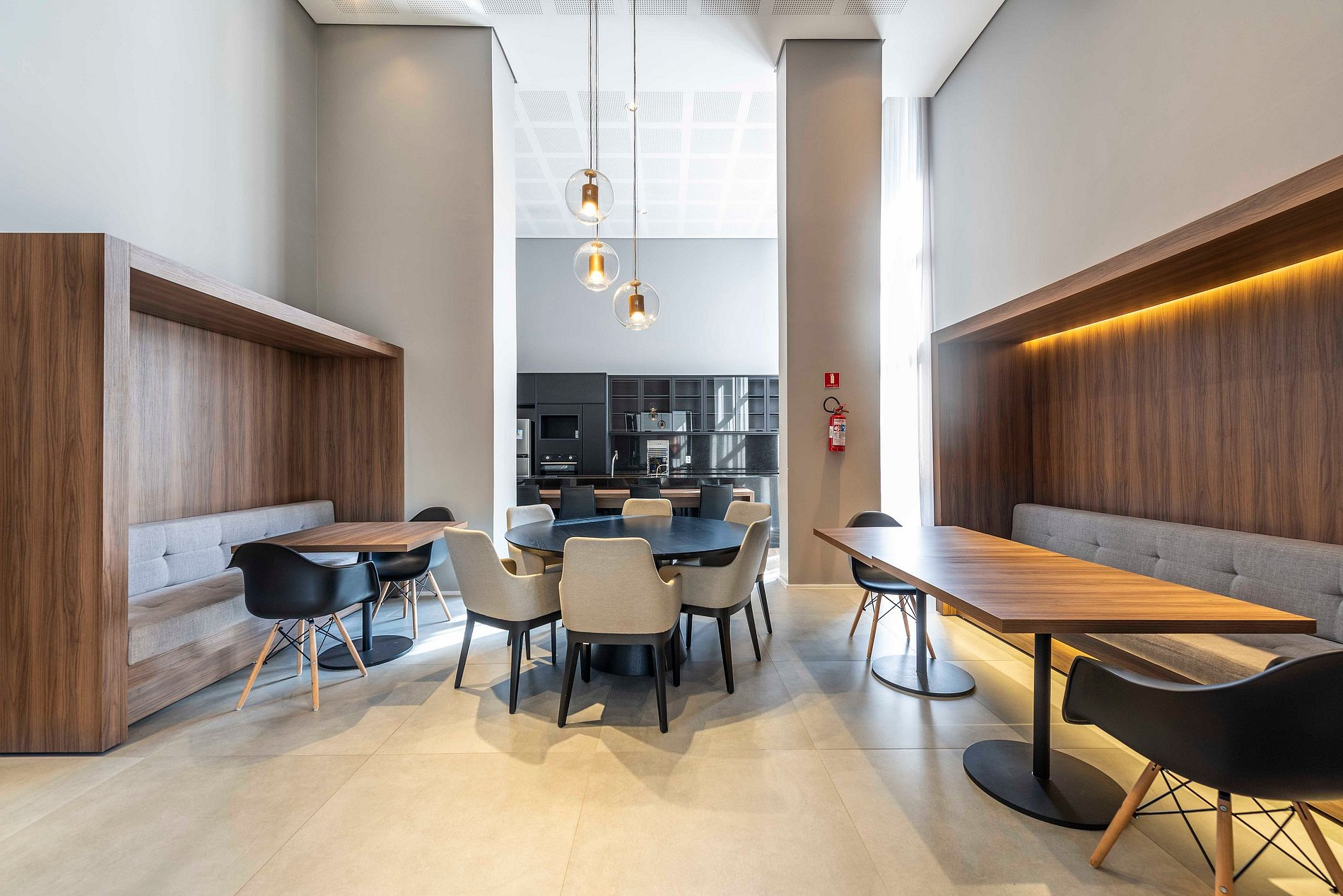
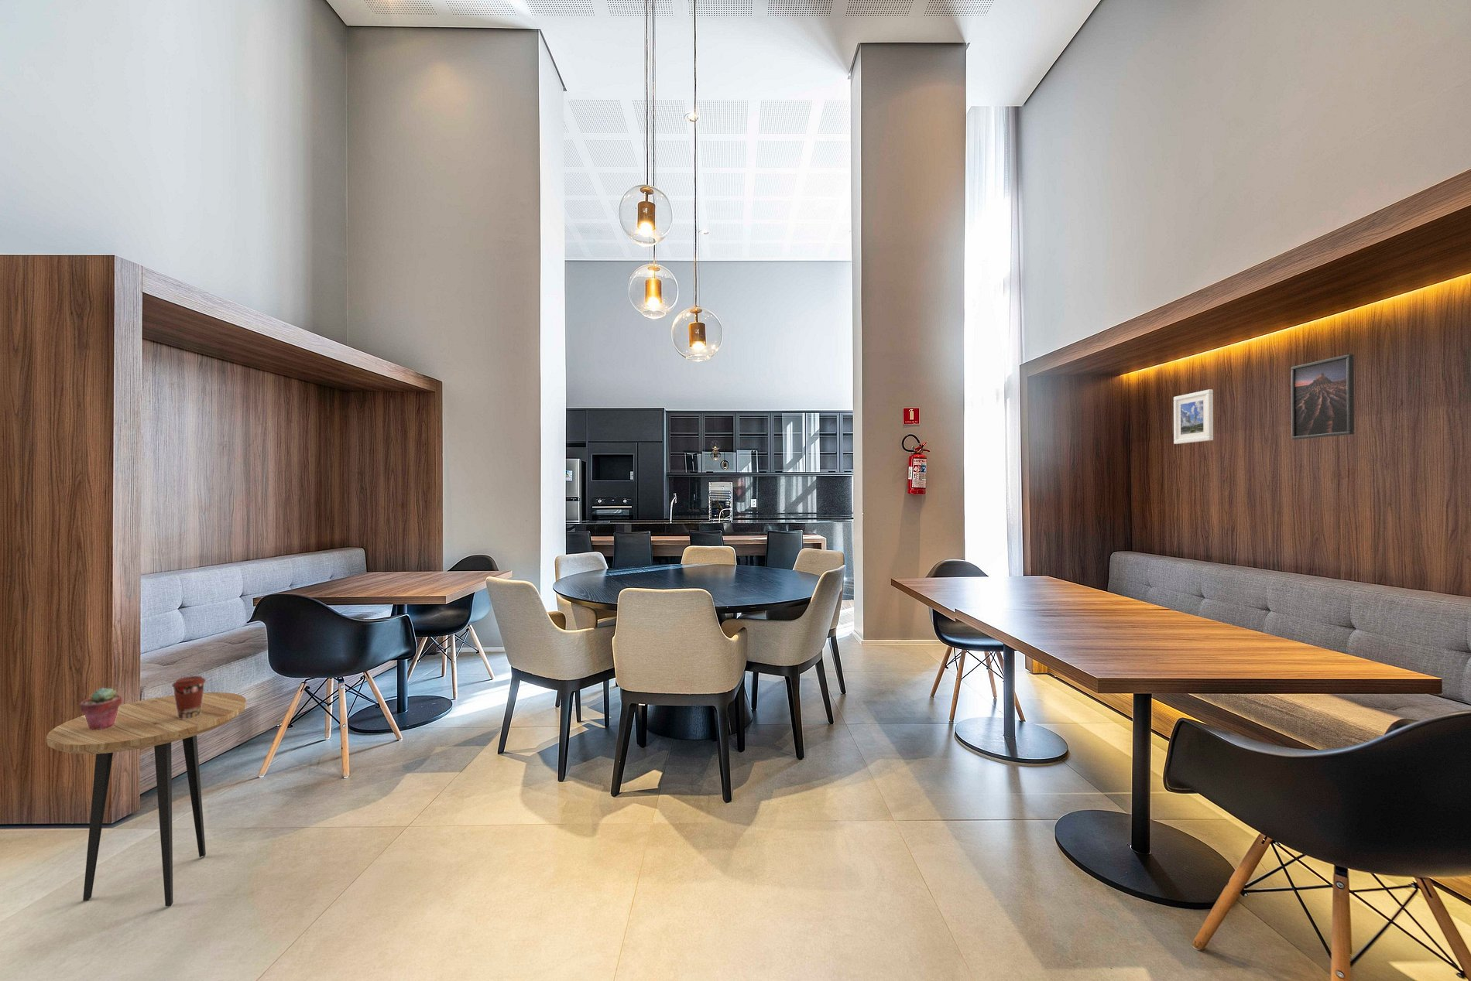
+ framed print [1290,354,1355,440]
+ side table [46,692,246,907]
+ coffee cup [171,676,207,718]
+ potted succulent [80,686,123,730]
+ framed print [1173,389,1214,445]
